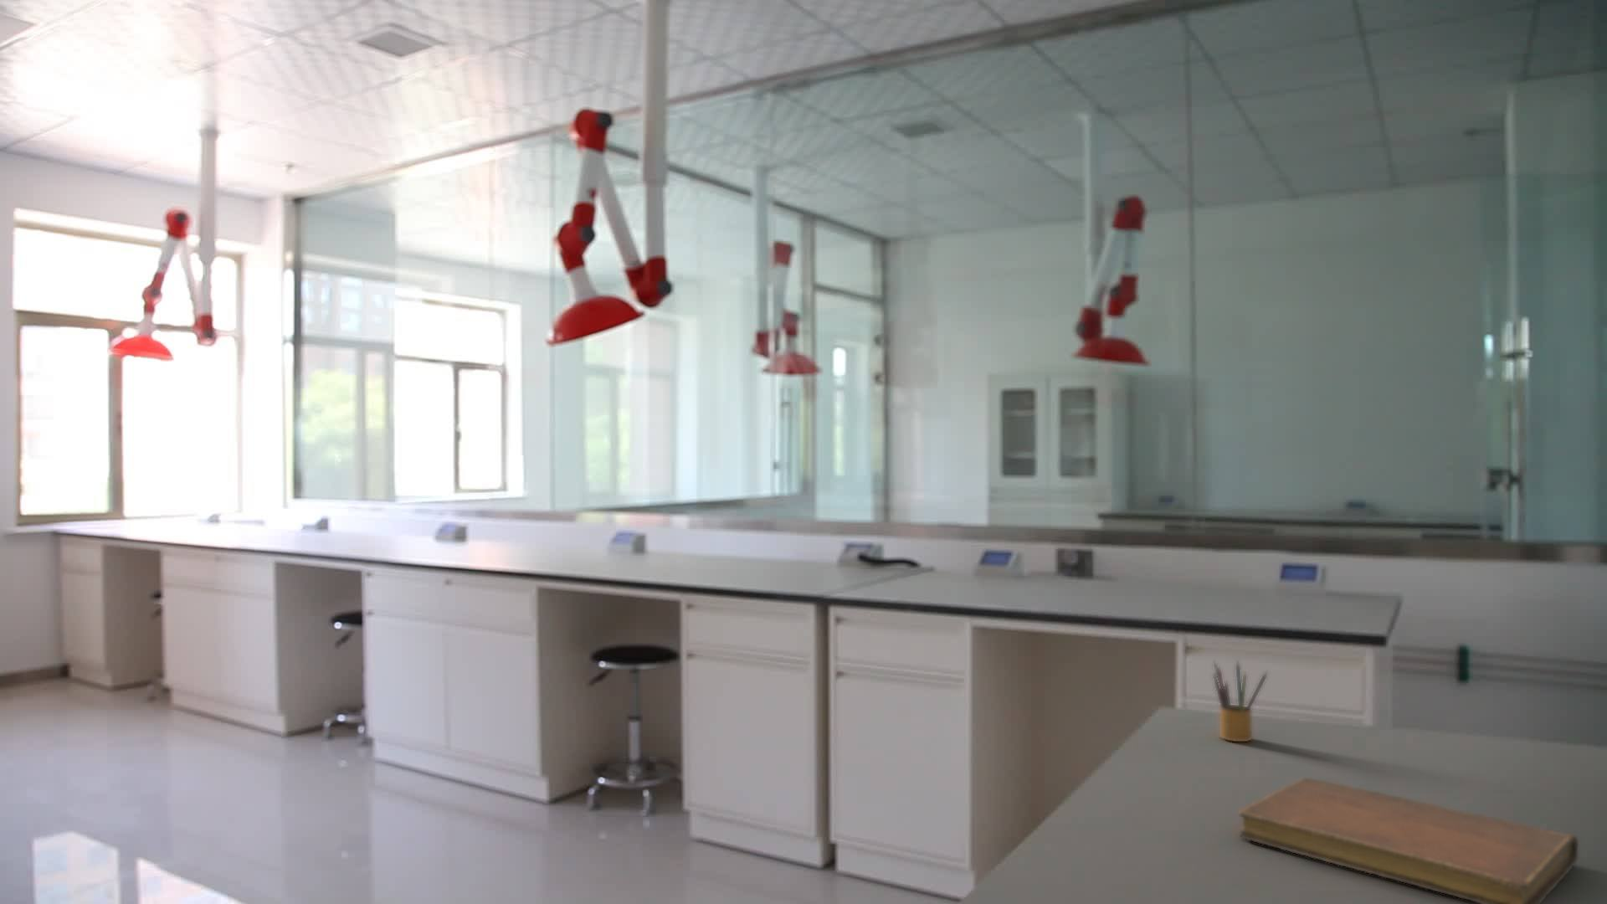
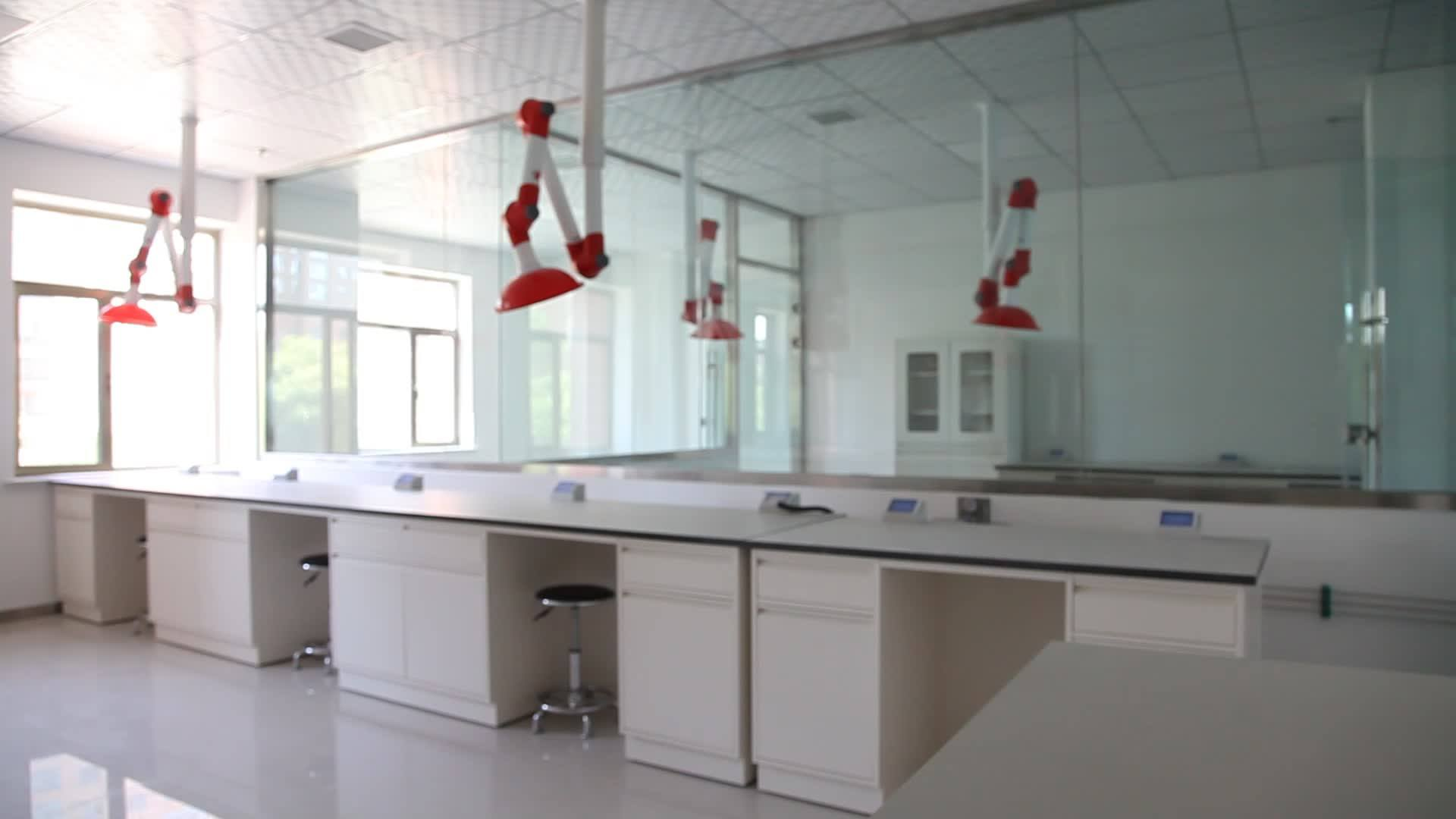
- notebook [1238,777,1579,904]
- pencil box [1211,659,1268,743]
